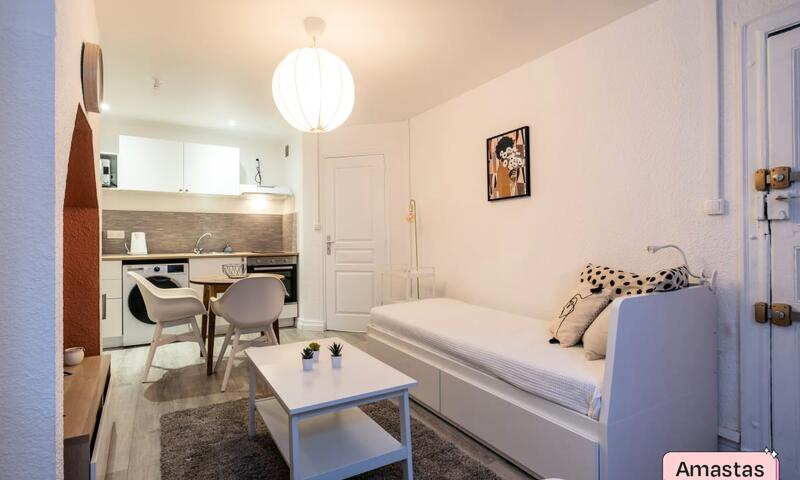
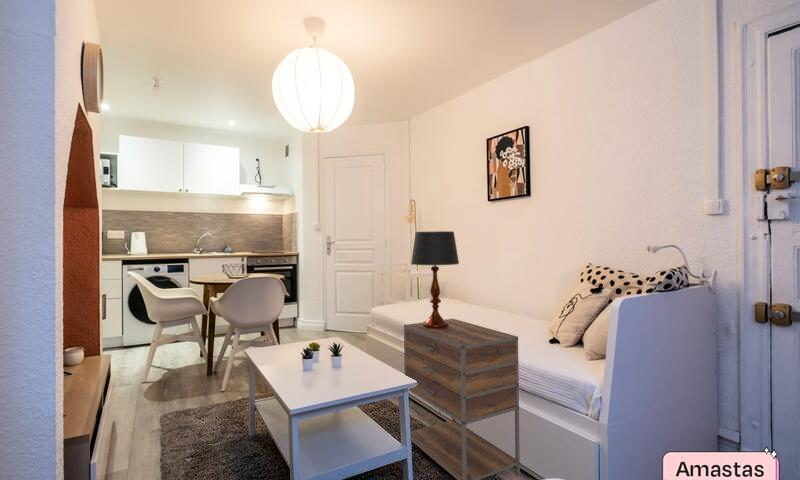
+ nightstand [403,318,521,480]
+ table lamp [410,230,460,329]
